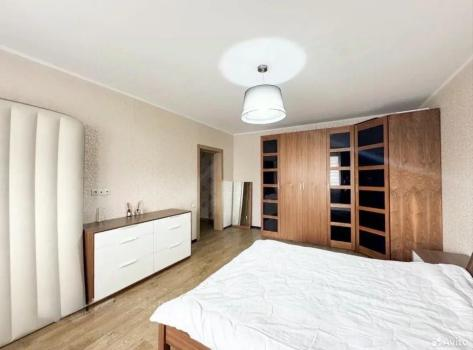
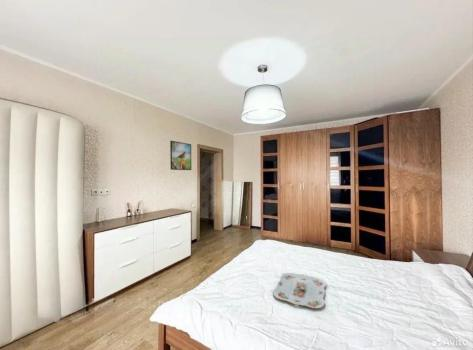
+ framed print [169,140,192,171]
+ serving tray [272,272,327,309]
